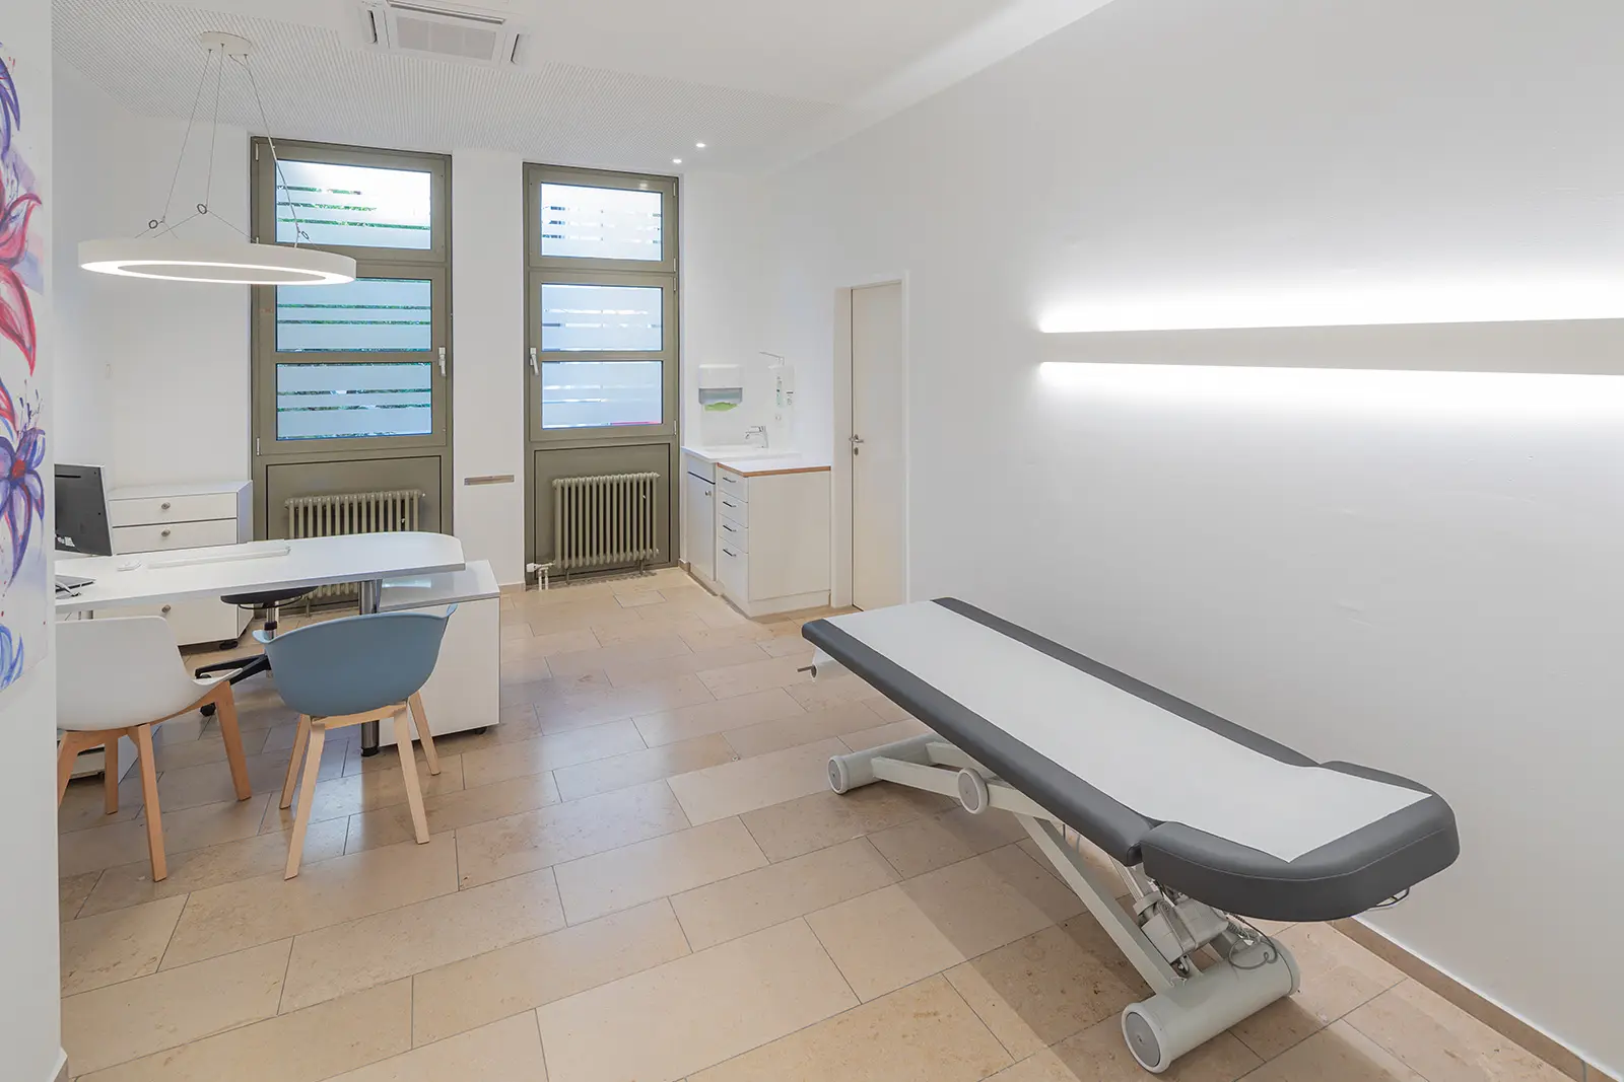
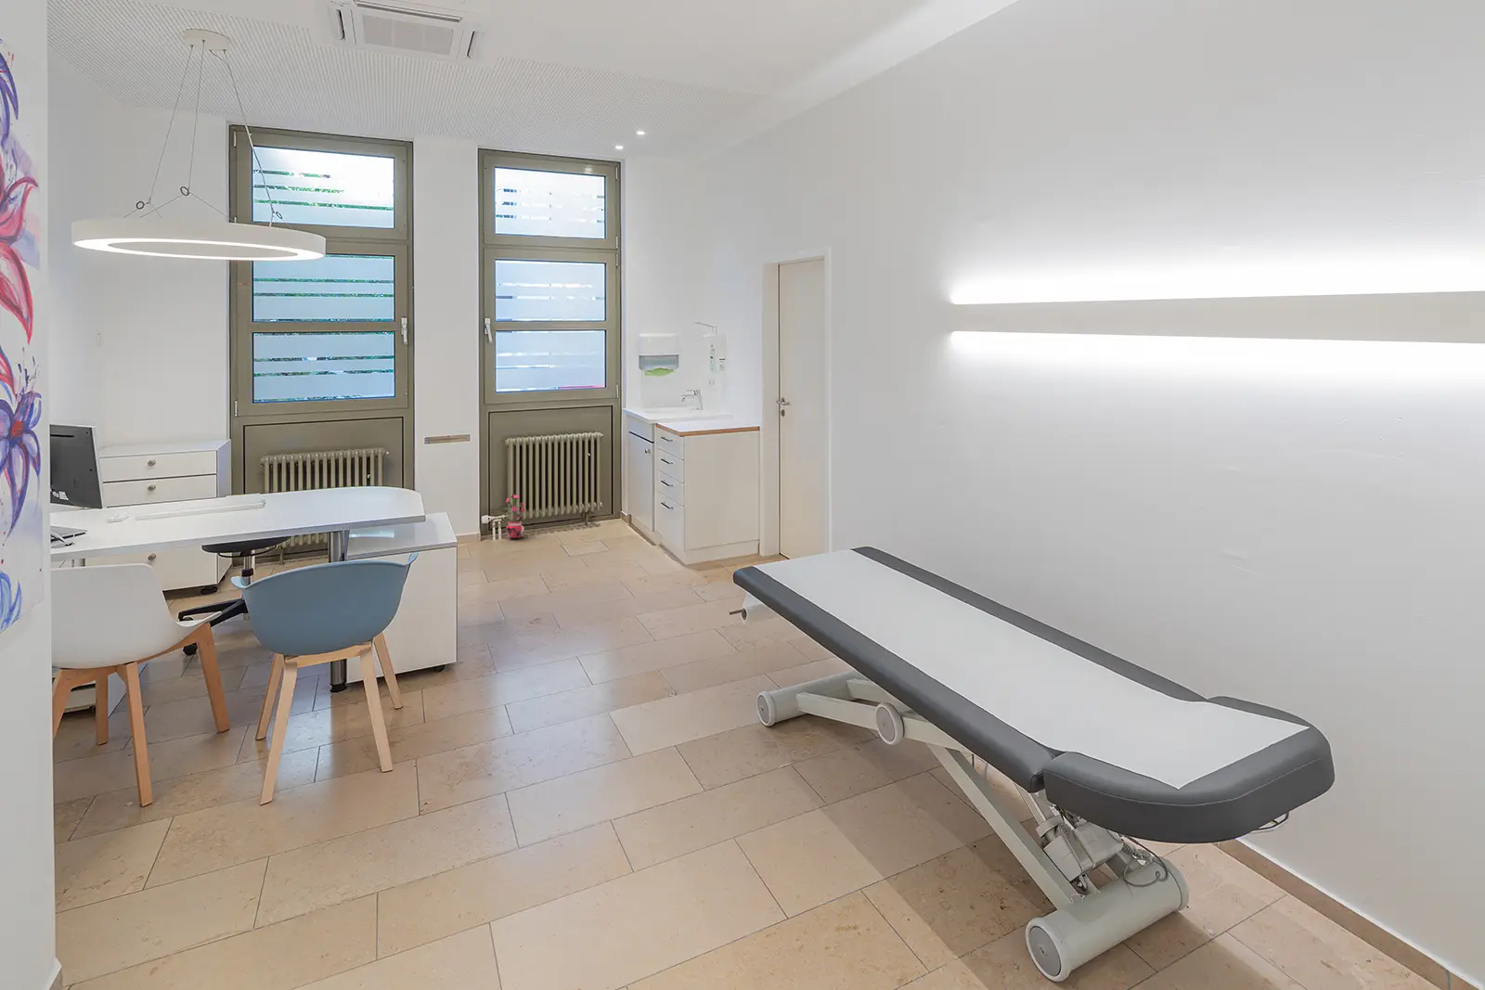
+ potted plant [501,494,526,540]
